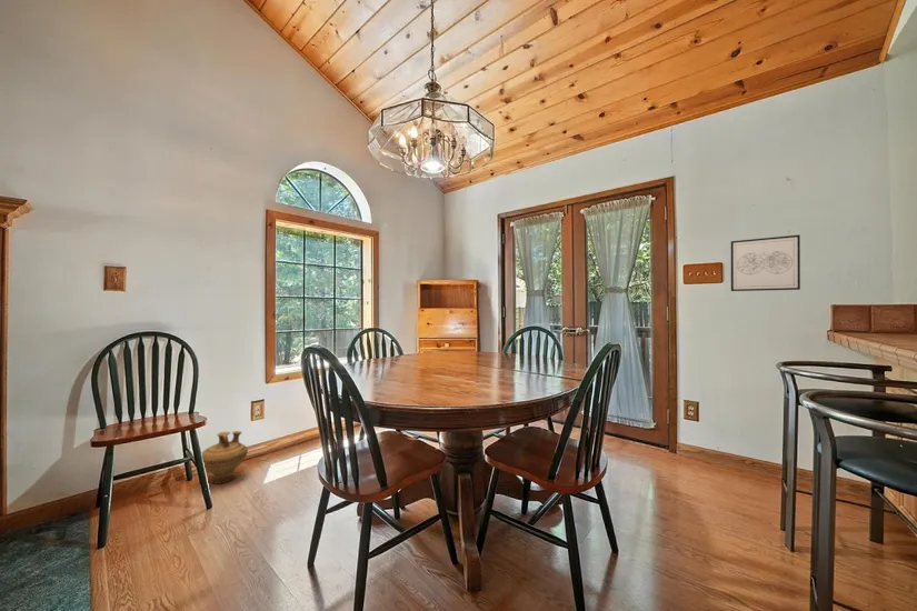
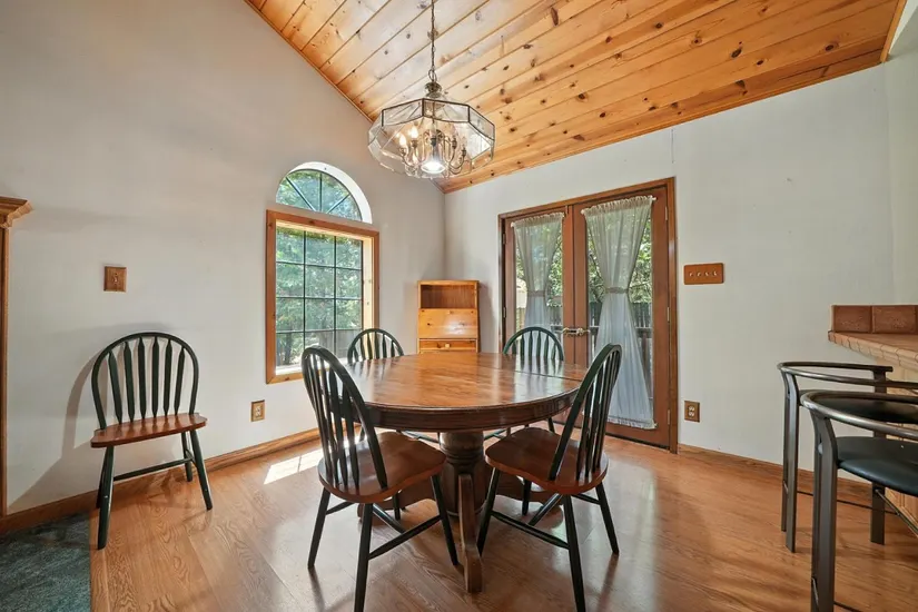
- wall art [730,233,801,292]
- ceramic jug [201,430,249,485]
